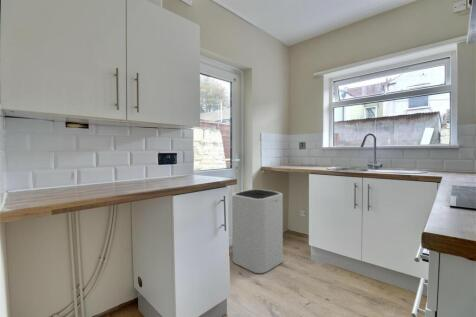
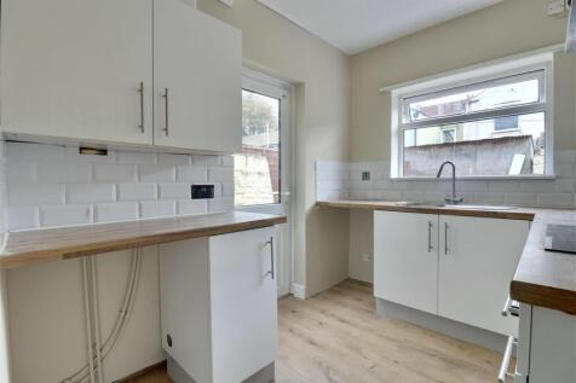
- trash can [231,188,284,275]
